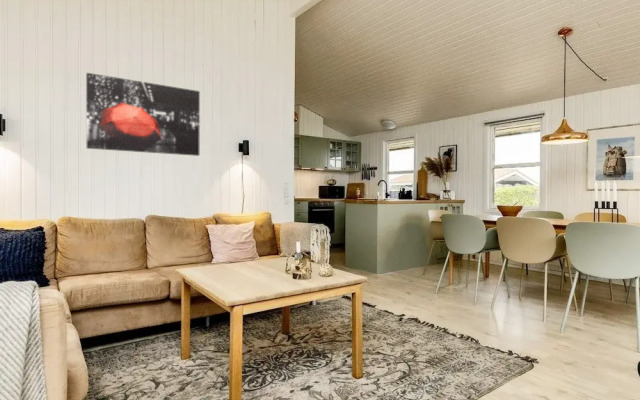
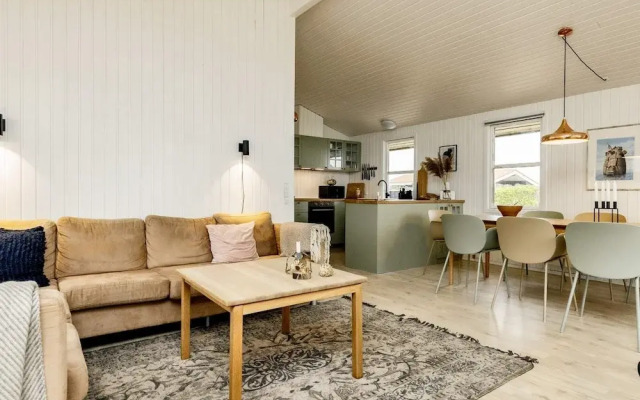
- wall art [85,72,201,157]
